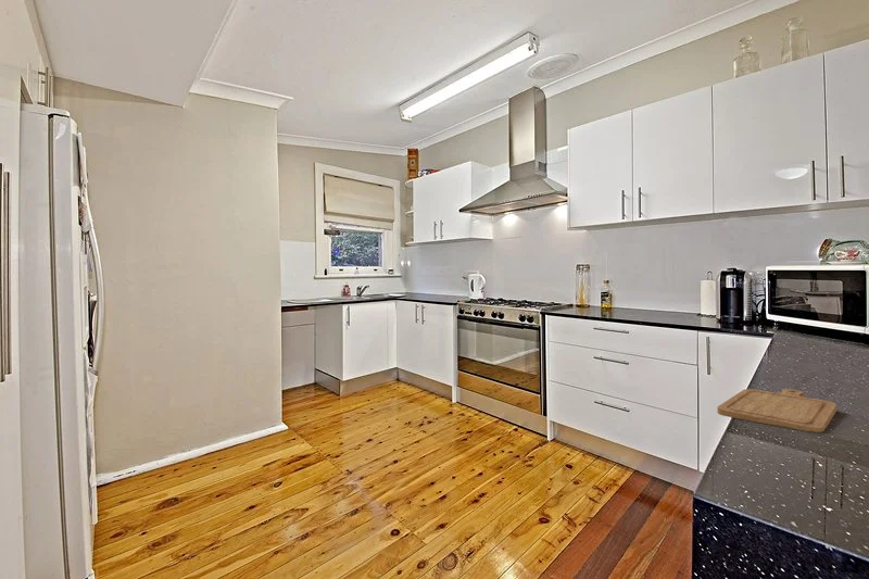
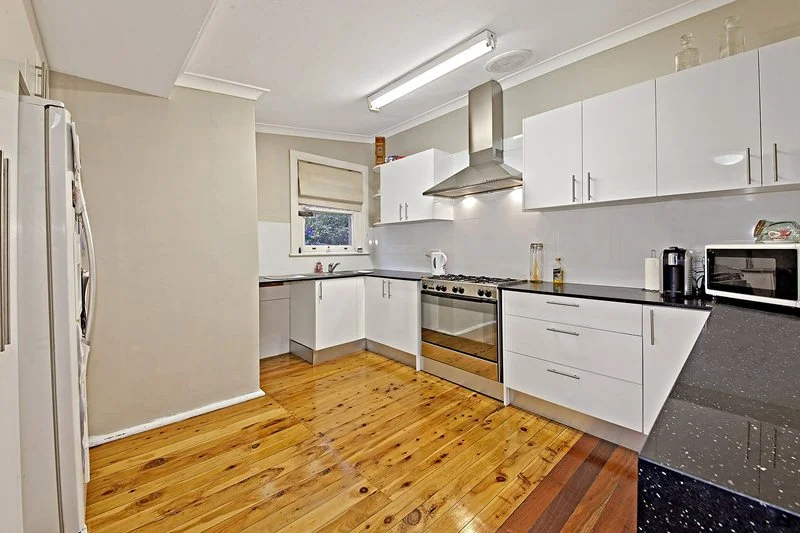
- chopping board [716,388,837,433]
